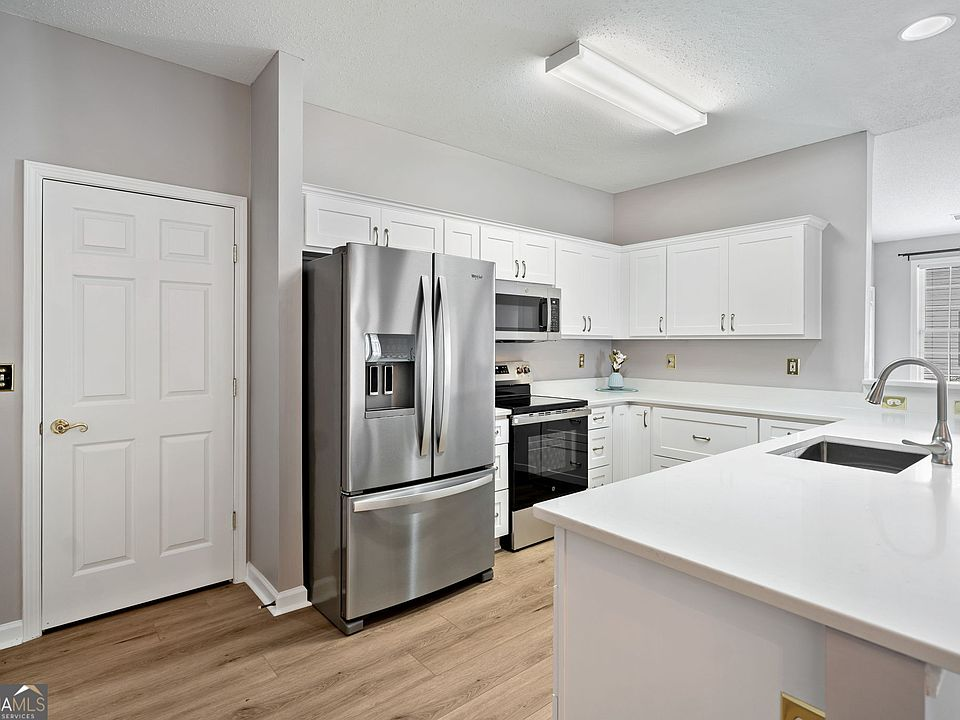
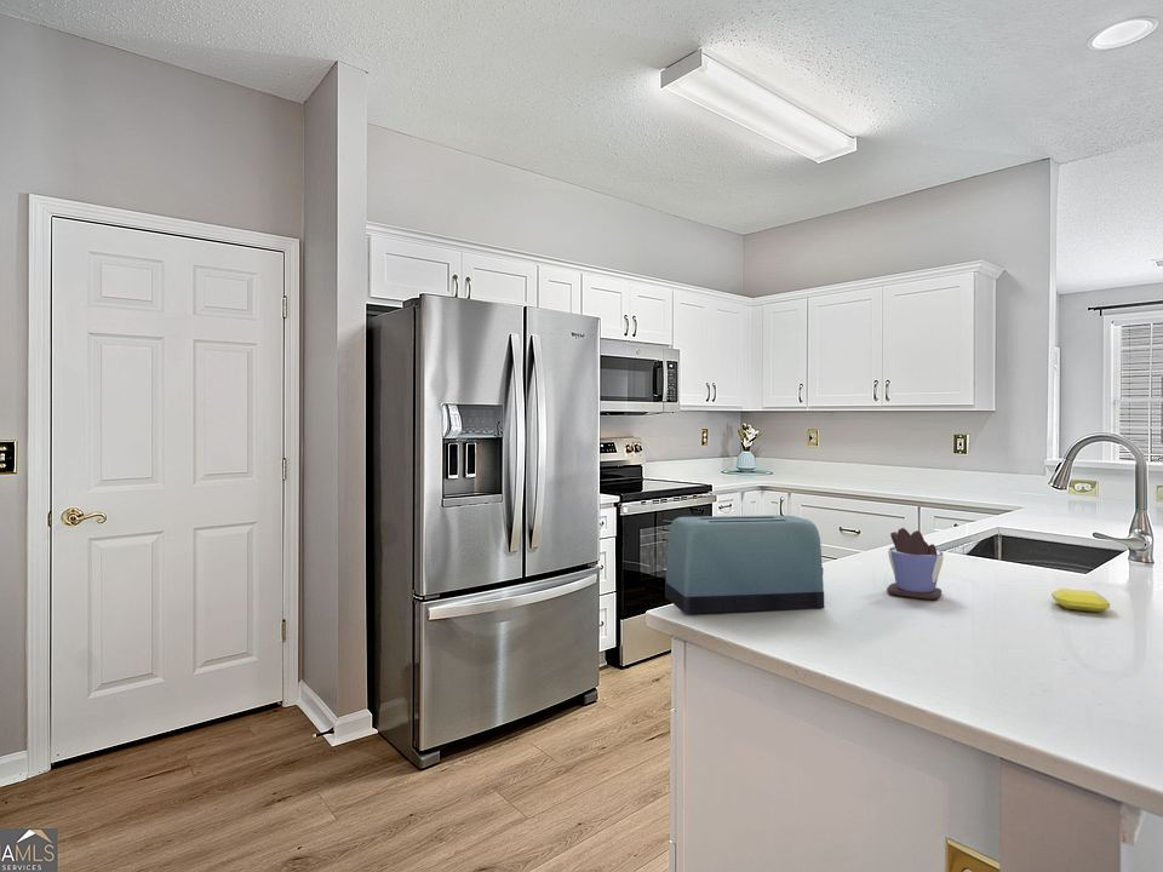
+ cup [886,527,945,601]
+ soap bar [1050,587,1111,613]
+ toaster [664,514,825,614]
